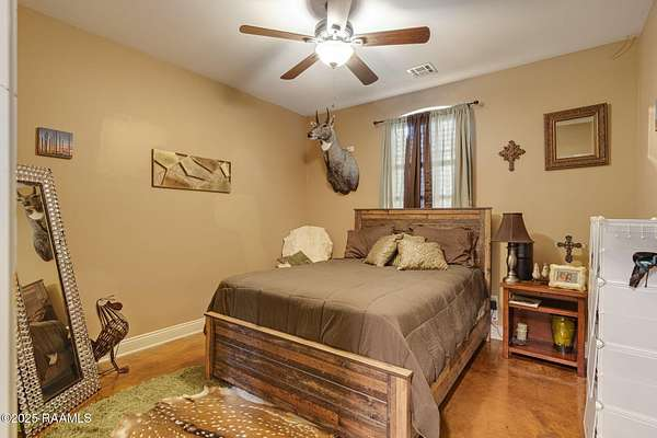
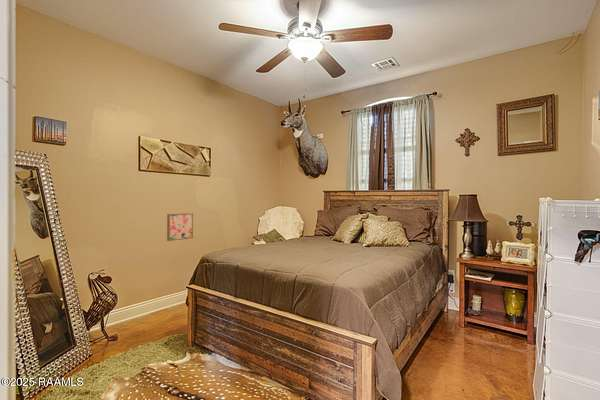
+ wall art [166,212,194,242]
